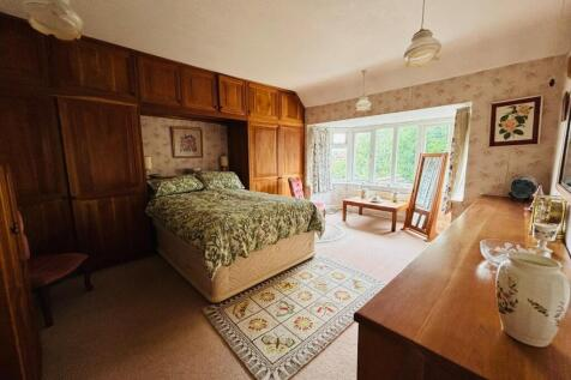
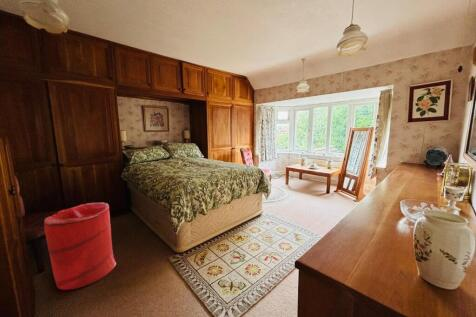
+ laundry hamper [43,202,117,291]
